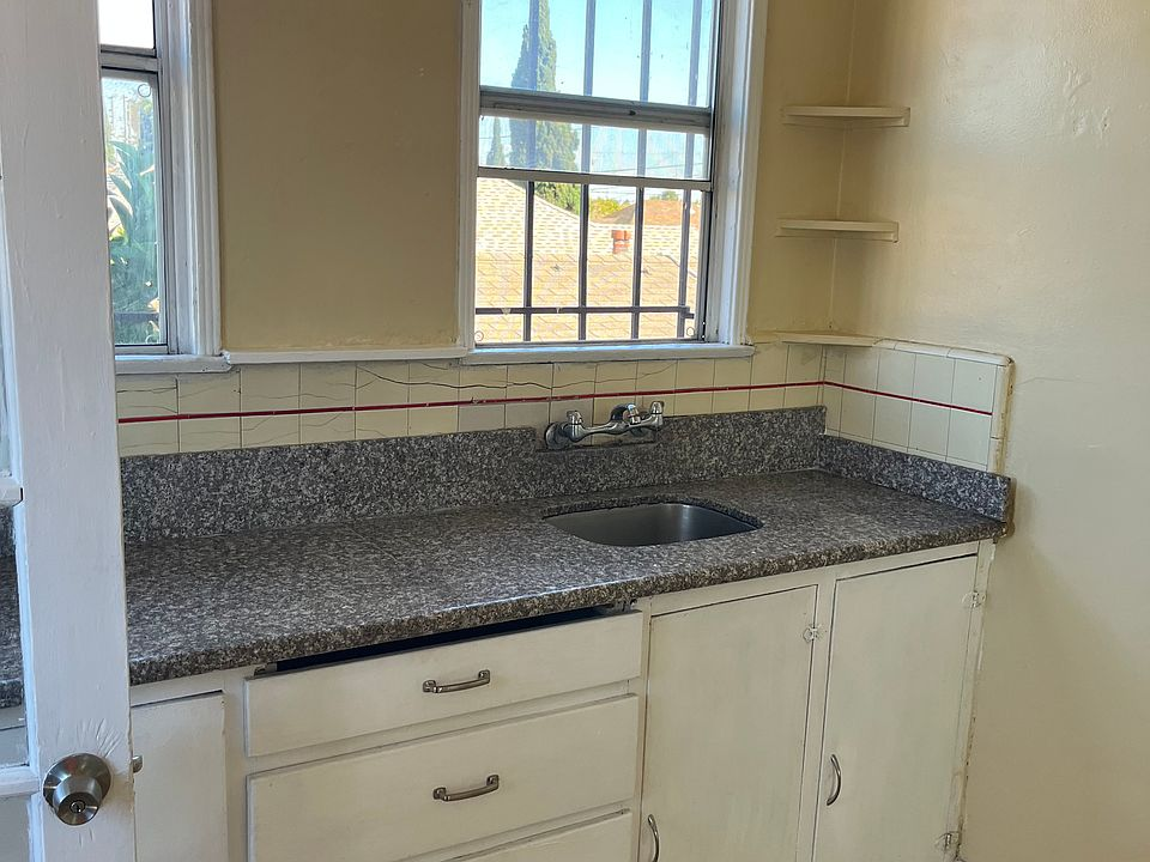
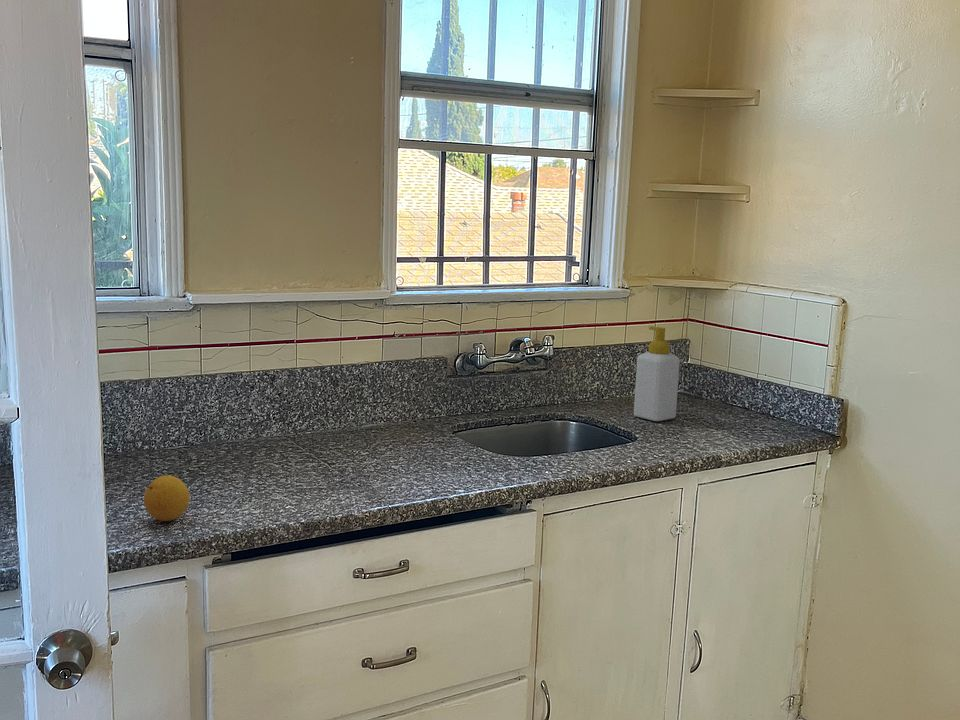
+ soap bottle [633,325,681,422]
+ fruit [143,474,191,522]
